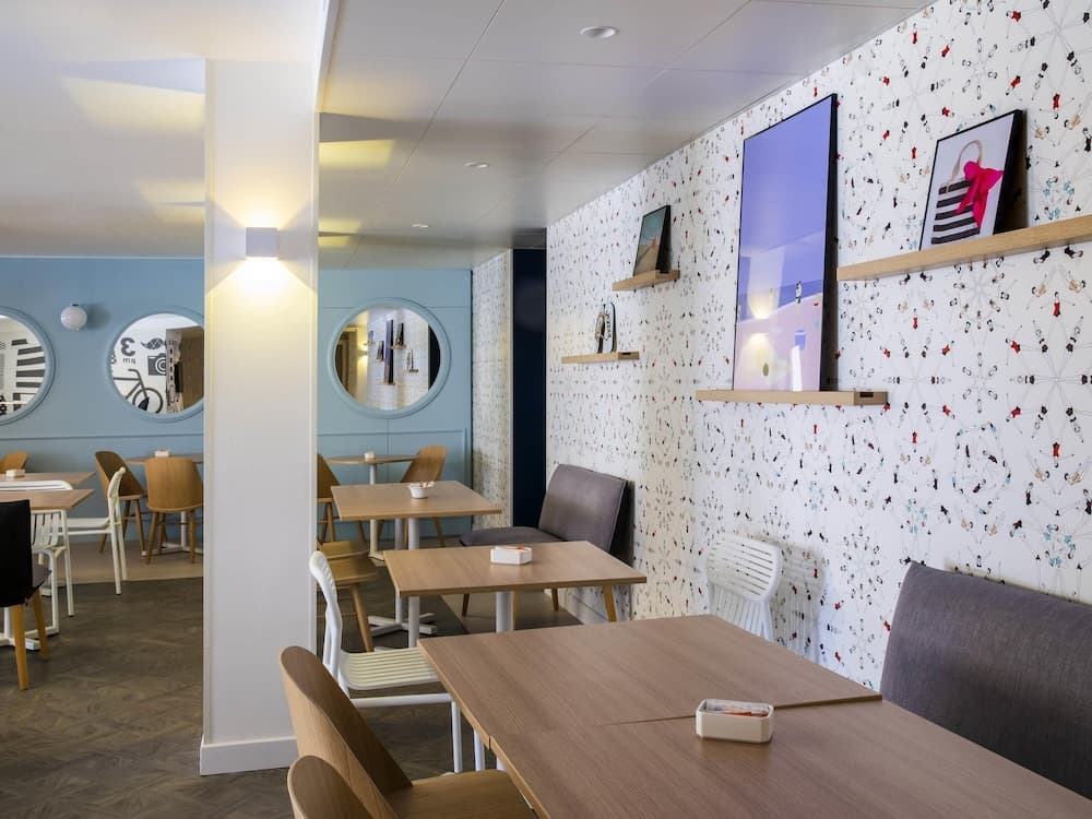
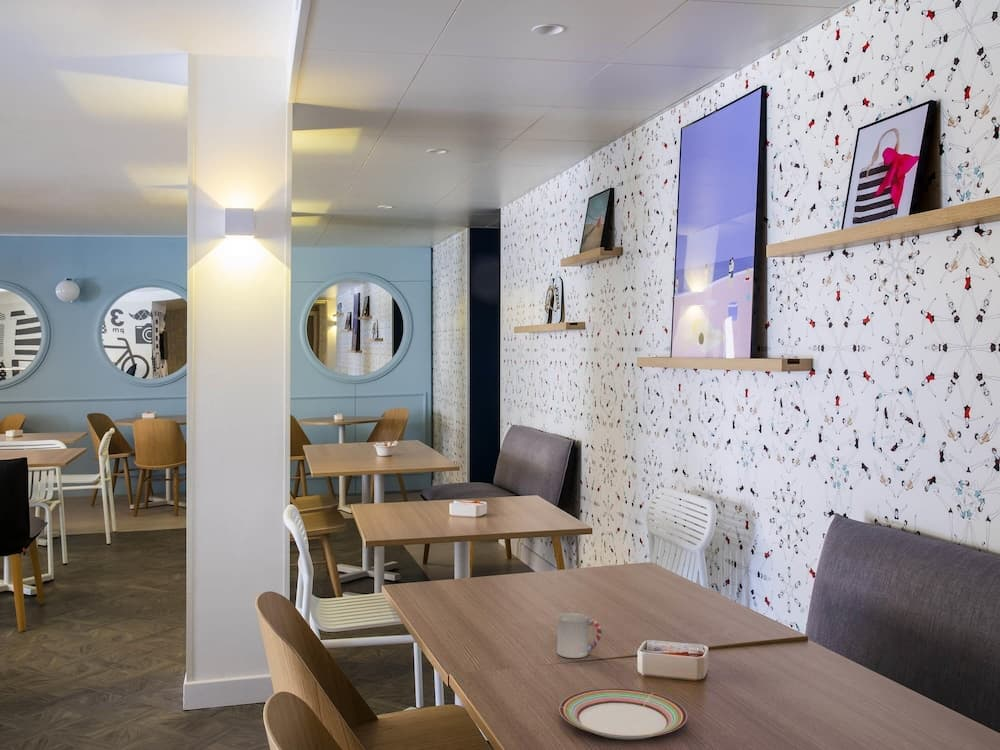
+ plate [559,687,688,741]
+ cup [556,612,603,659]
